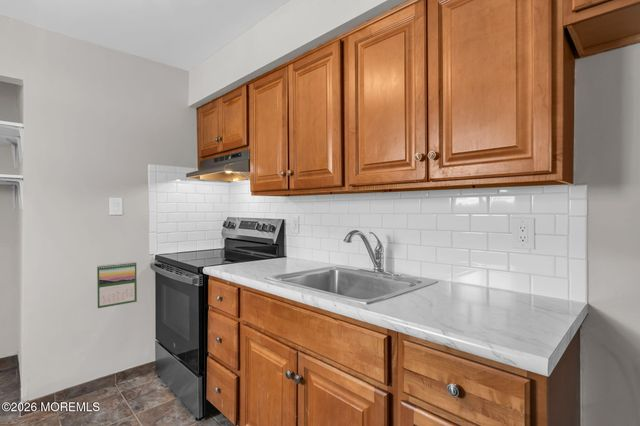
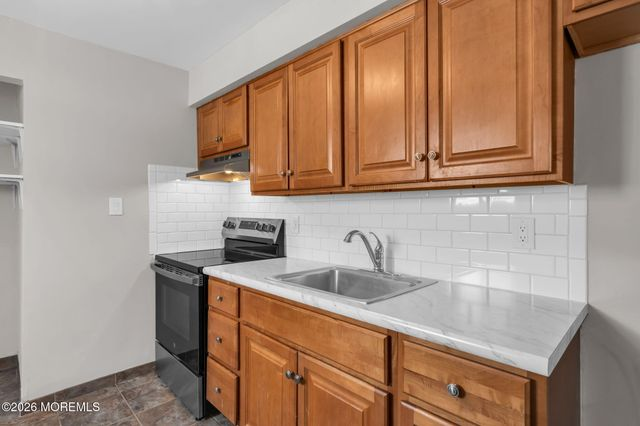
- calendar [96,261,138,309]
